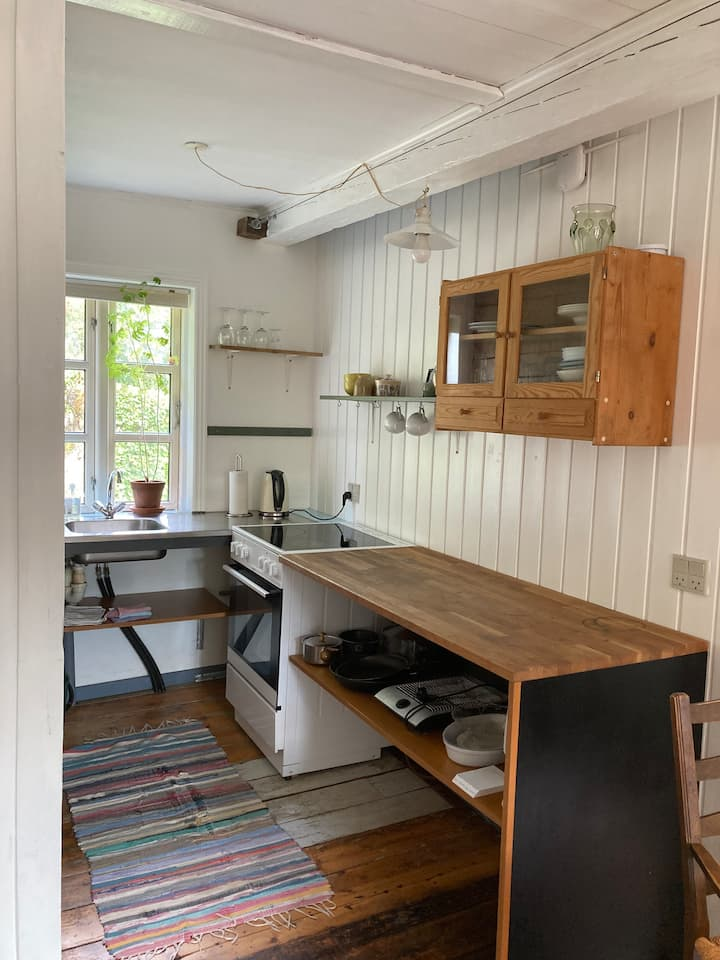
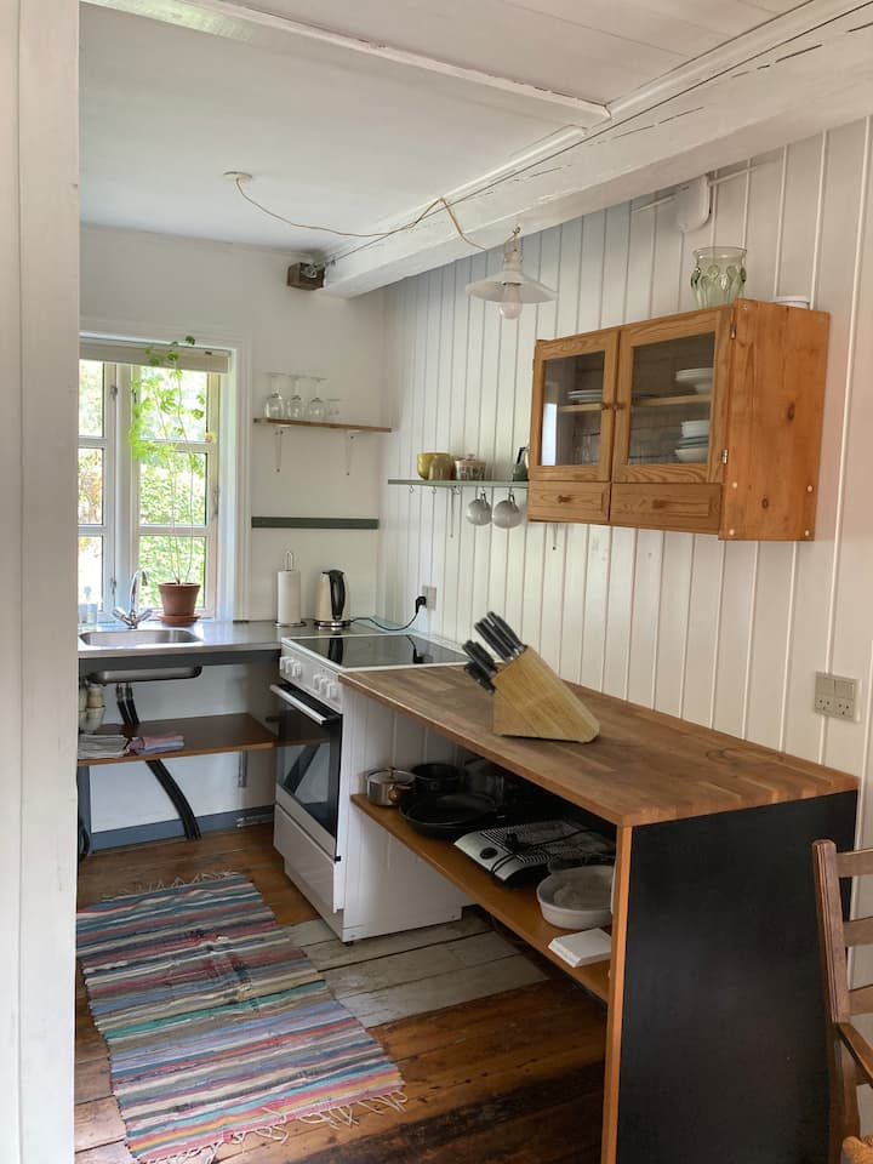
+ knife block [460,610,600,743]
